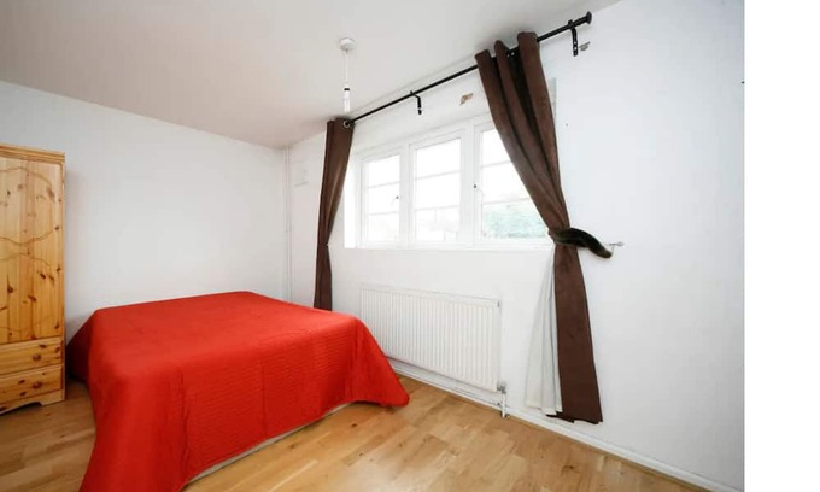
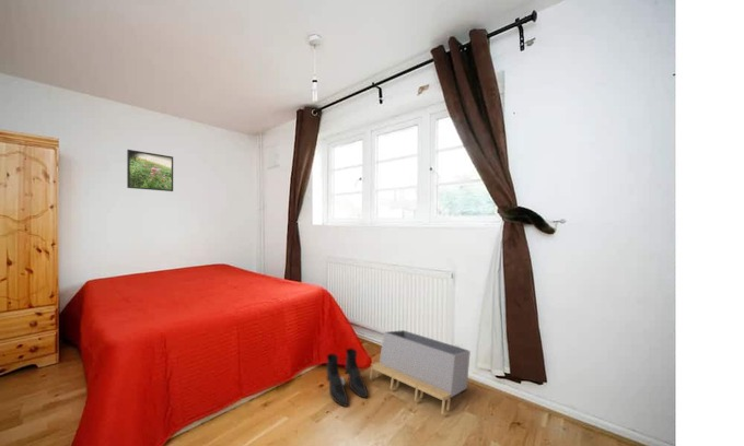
+ boots [326,347,369,408]
+ storage bin [369,329,472,415]
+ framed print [126,149,174,192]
